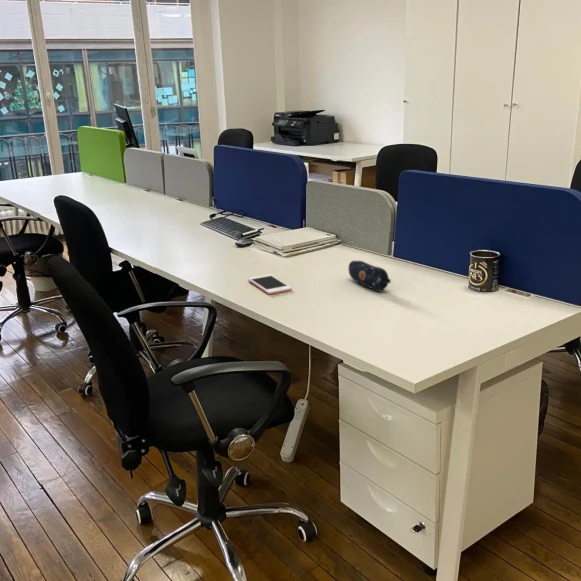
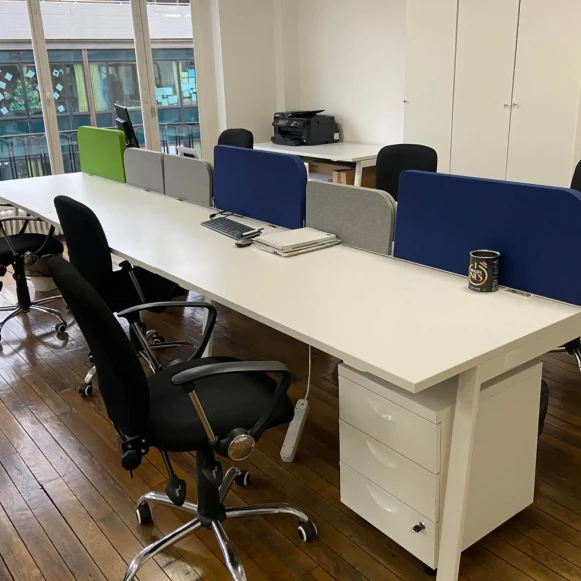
- cell phone [247,273,293,295]
- pencil case [347,260,392,293]
